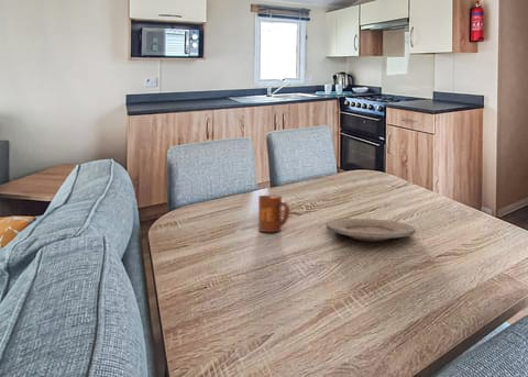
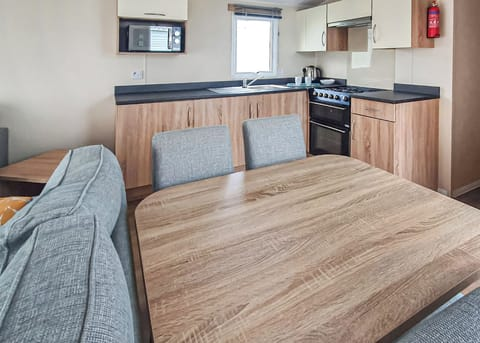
- mug [257,193,290,233]
- plate [326,218,417,242]
